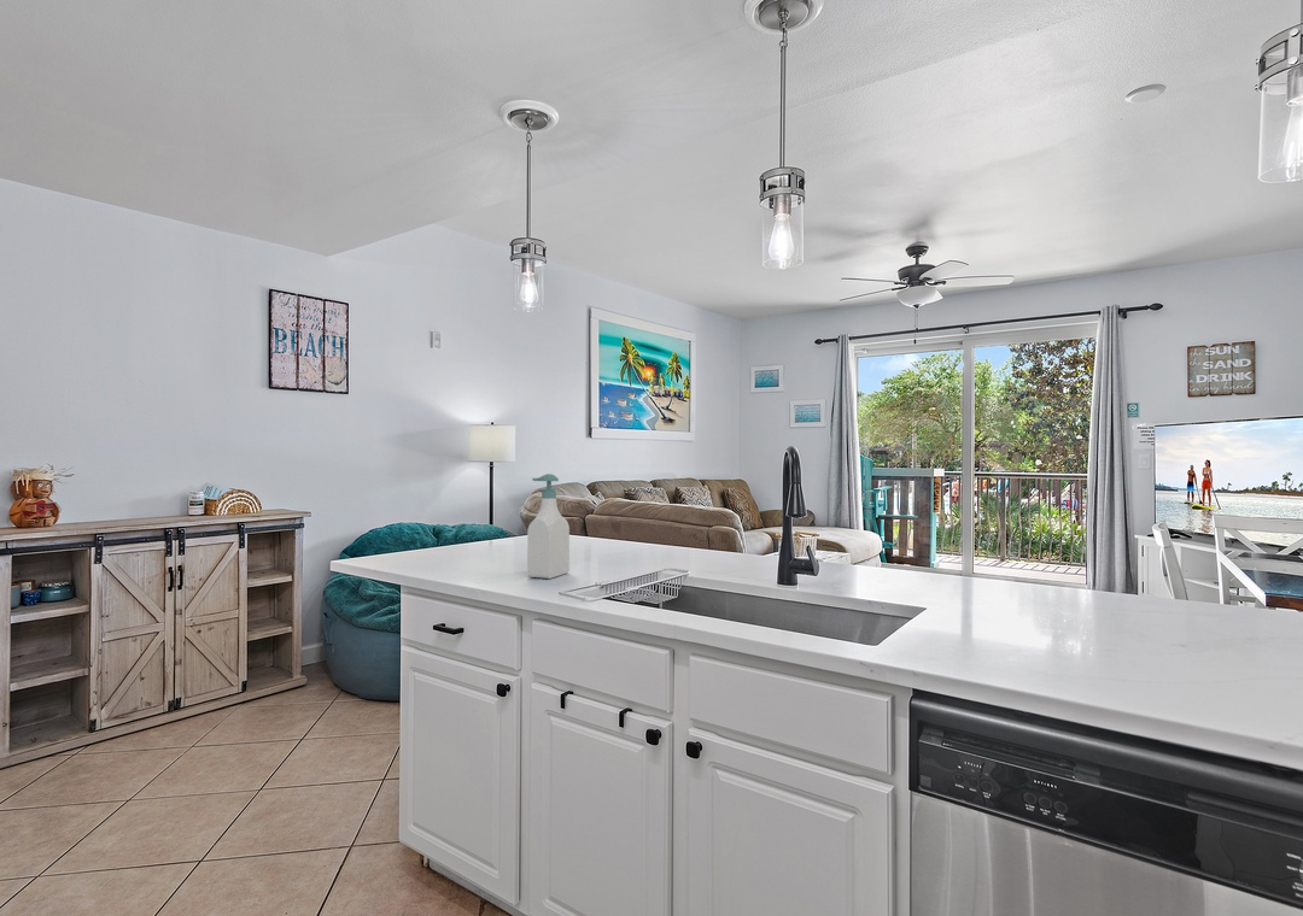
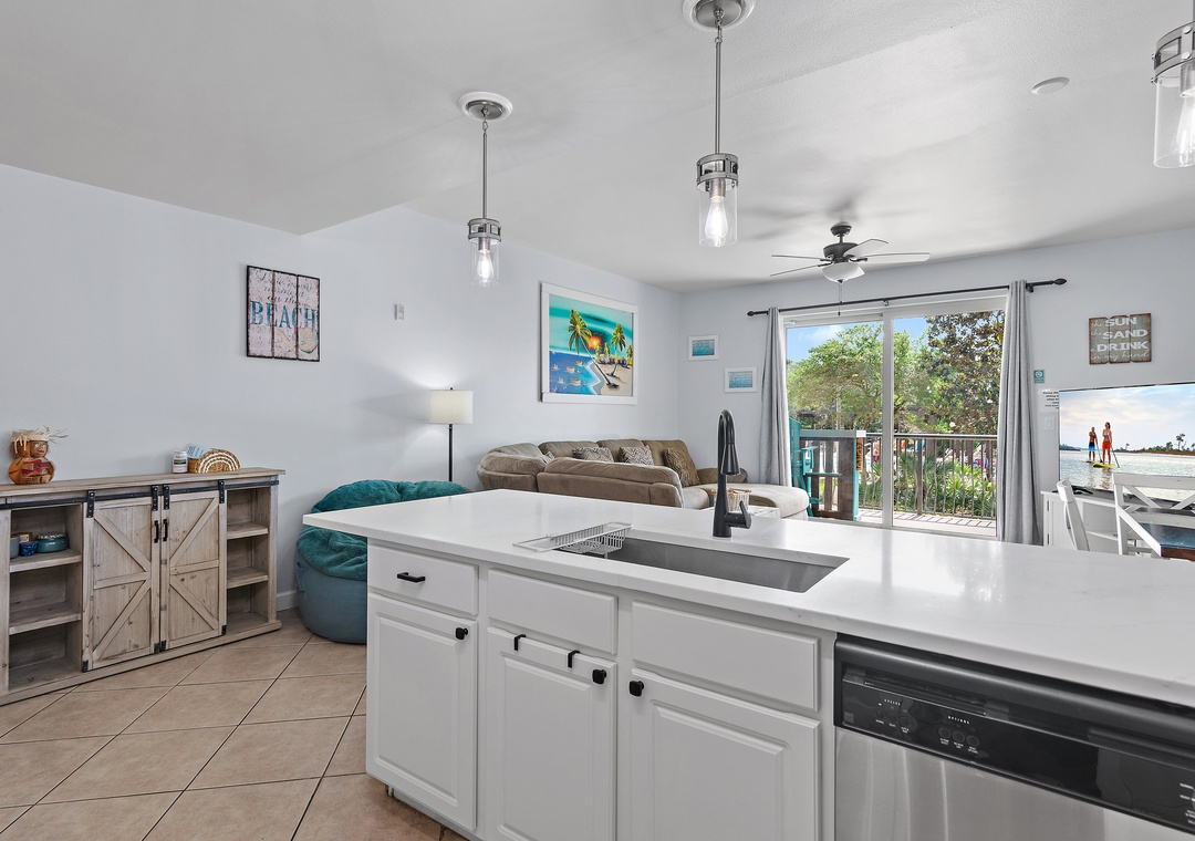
- soap bottle [526,472,571,580]
